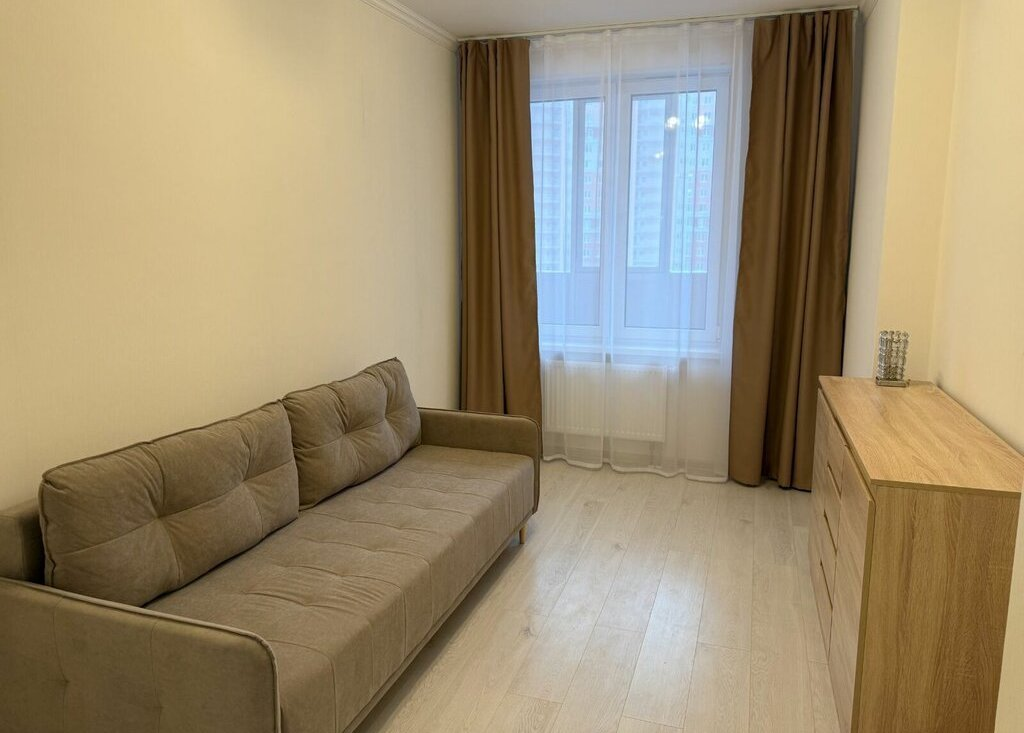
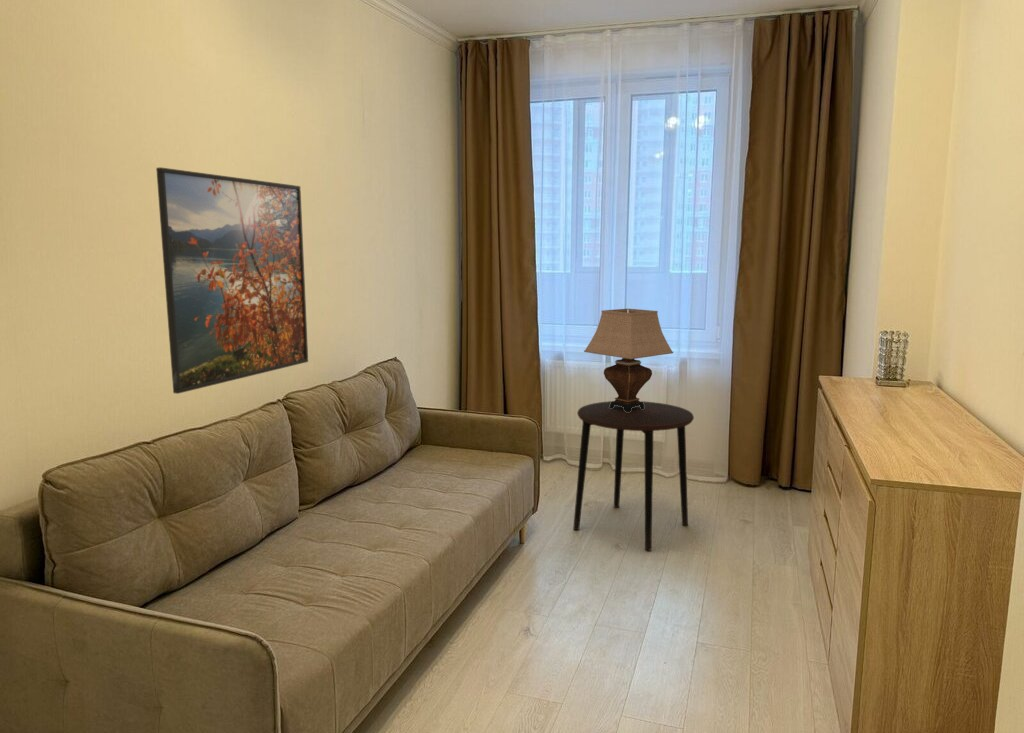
+ side table [572,400,695,552]
+ table lamp [583,308,674,412]
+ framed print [155,166,309,395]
